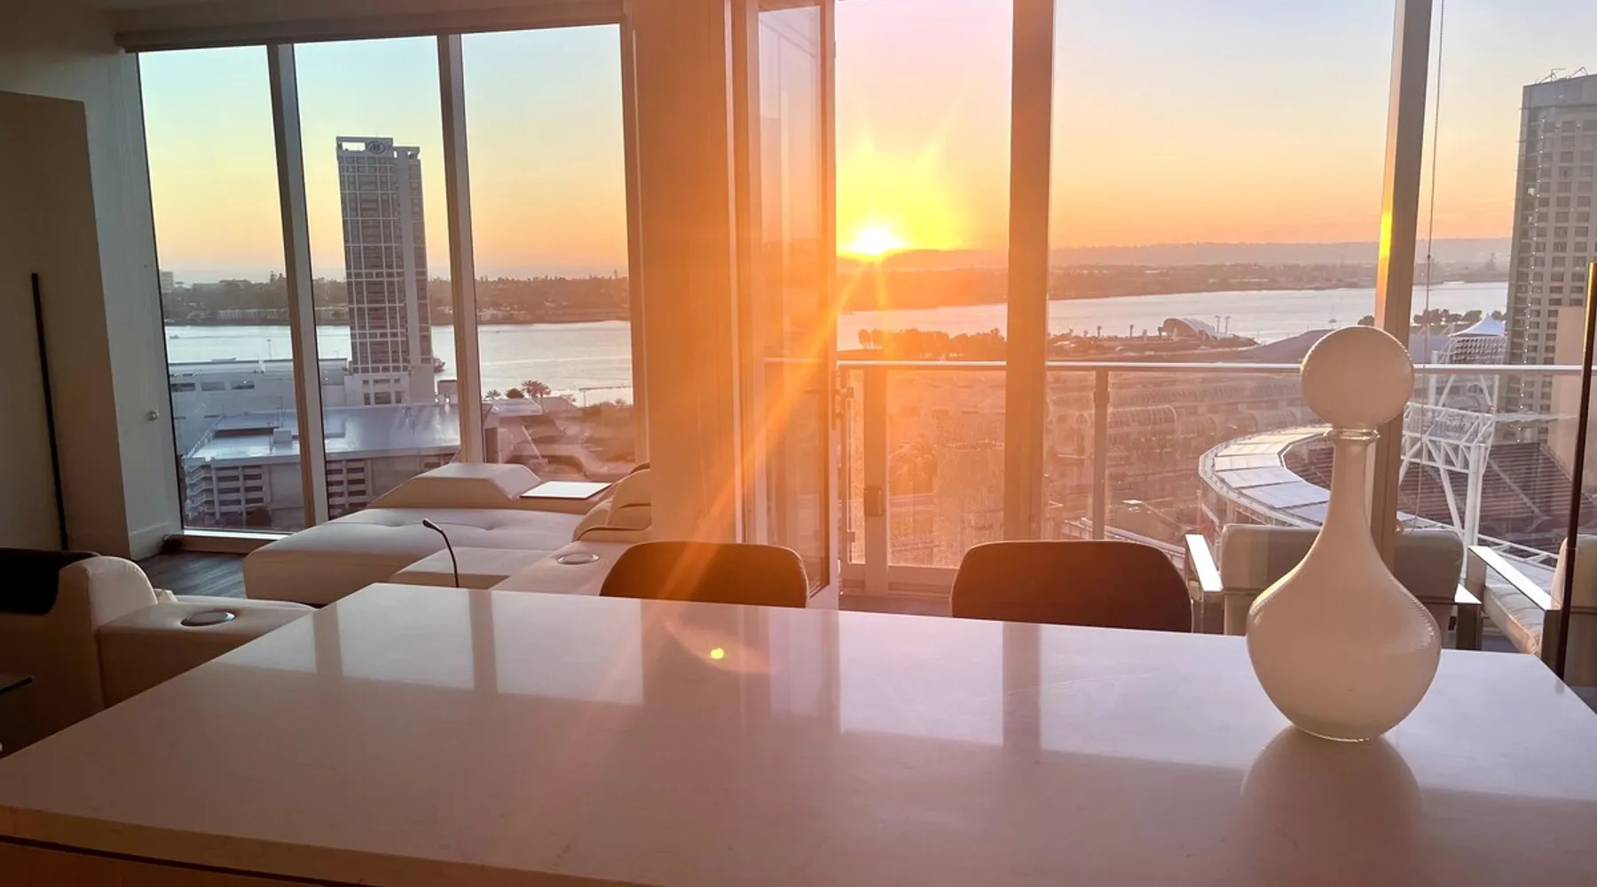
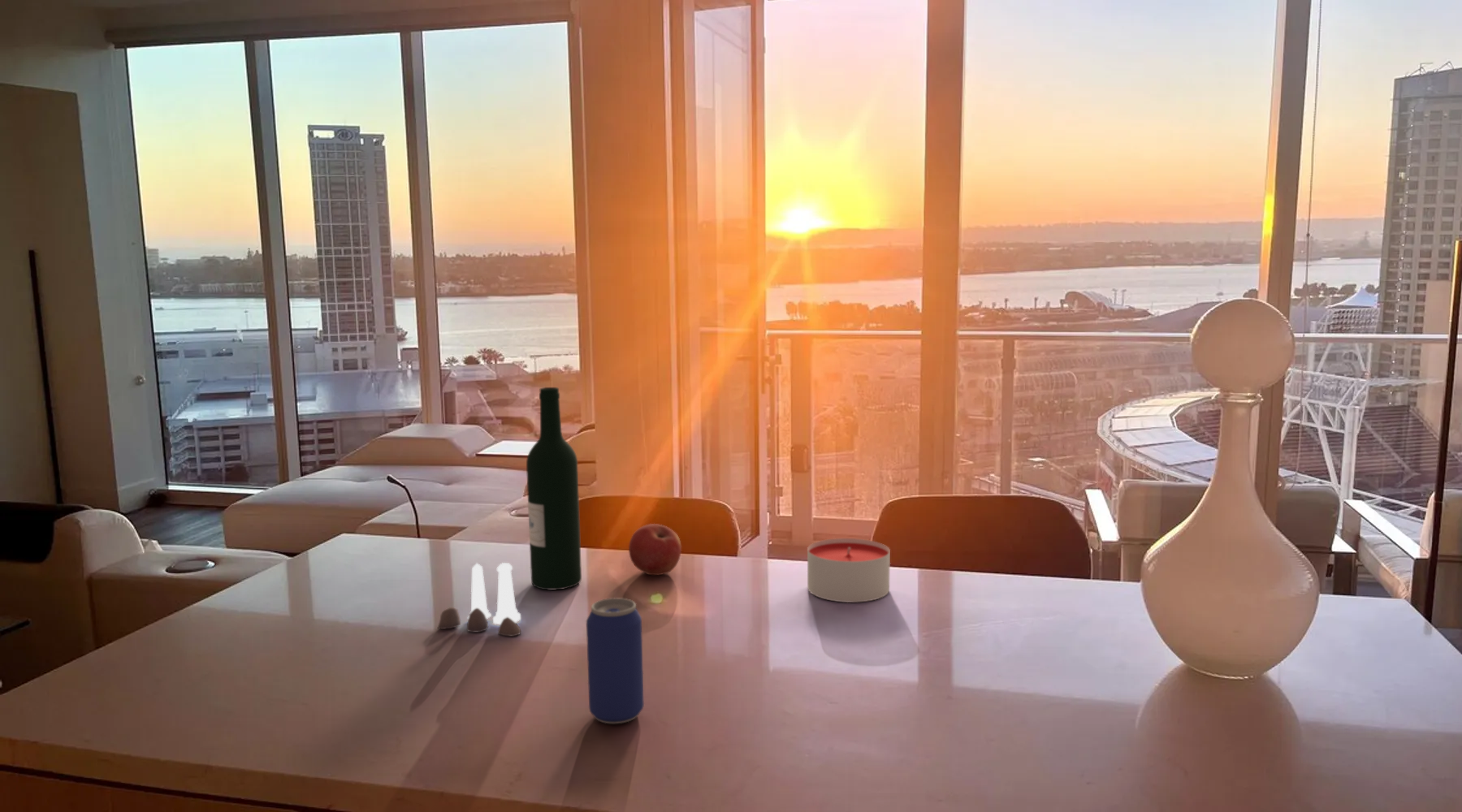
+ candle [807,538,891,603]
+ wine bottle [526,387,582,590]
+ salt and pepper shaker set [436,562,521,637]
+ apple [628,523,682,576]
+ beverage can [586,597,645,724]
